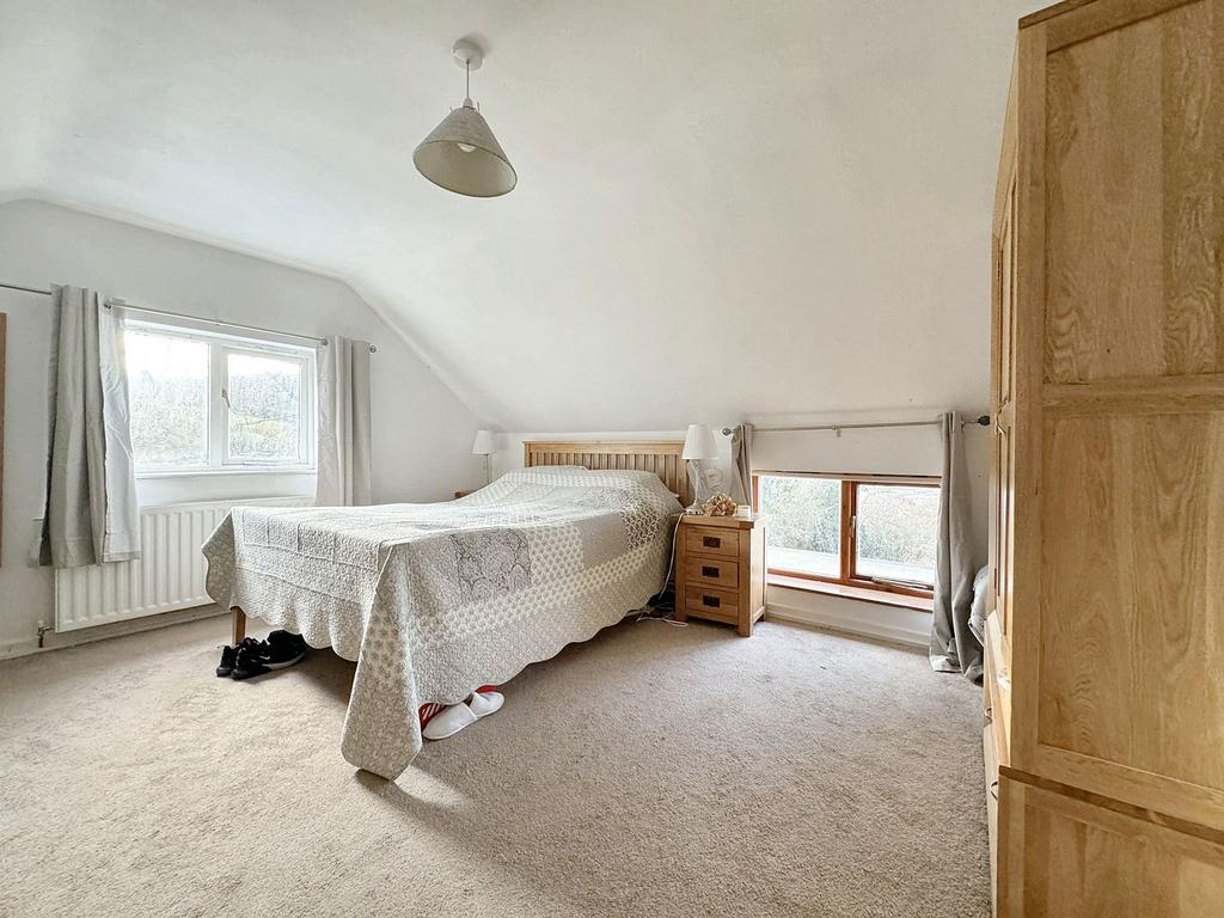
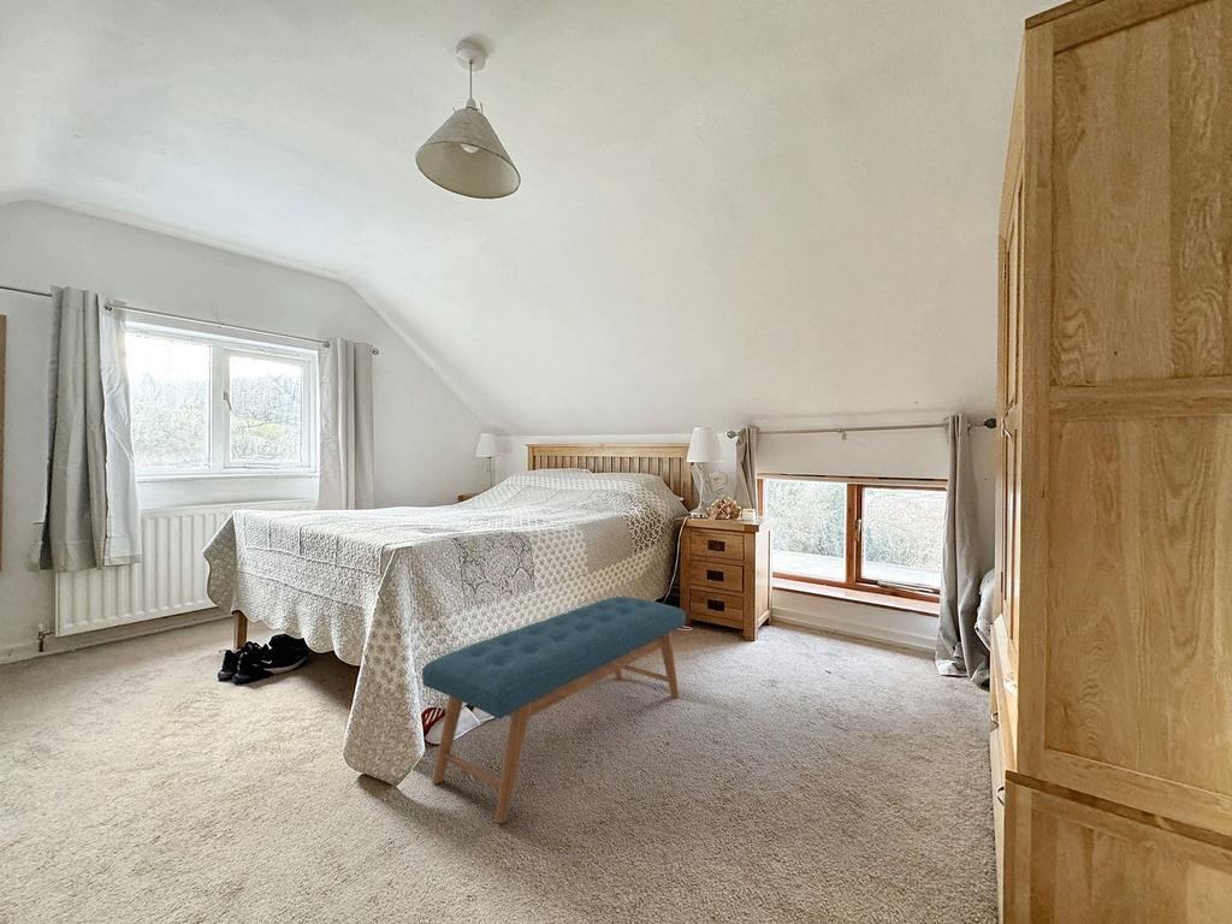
+ bench [421,596,687,824]
